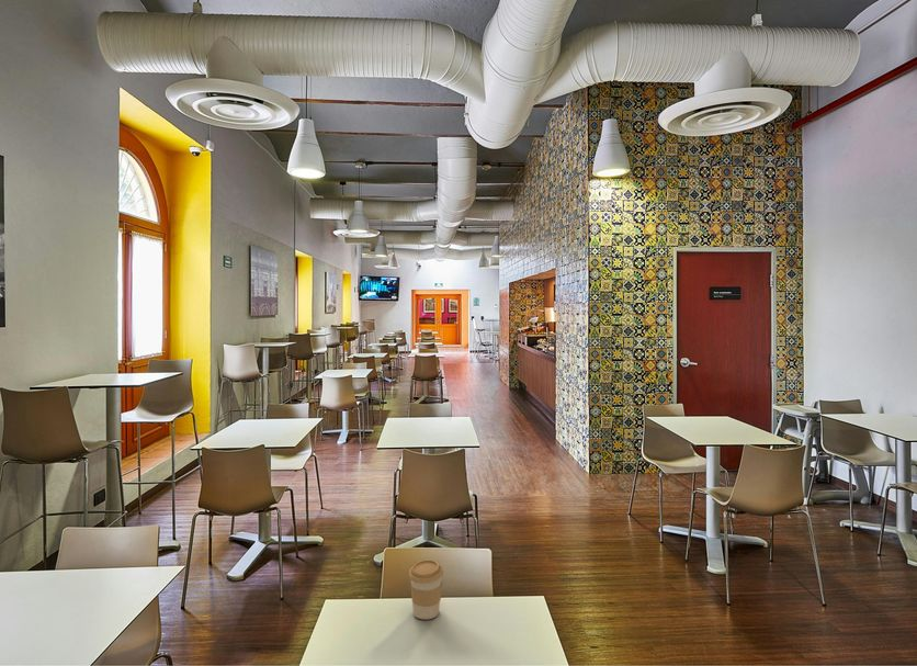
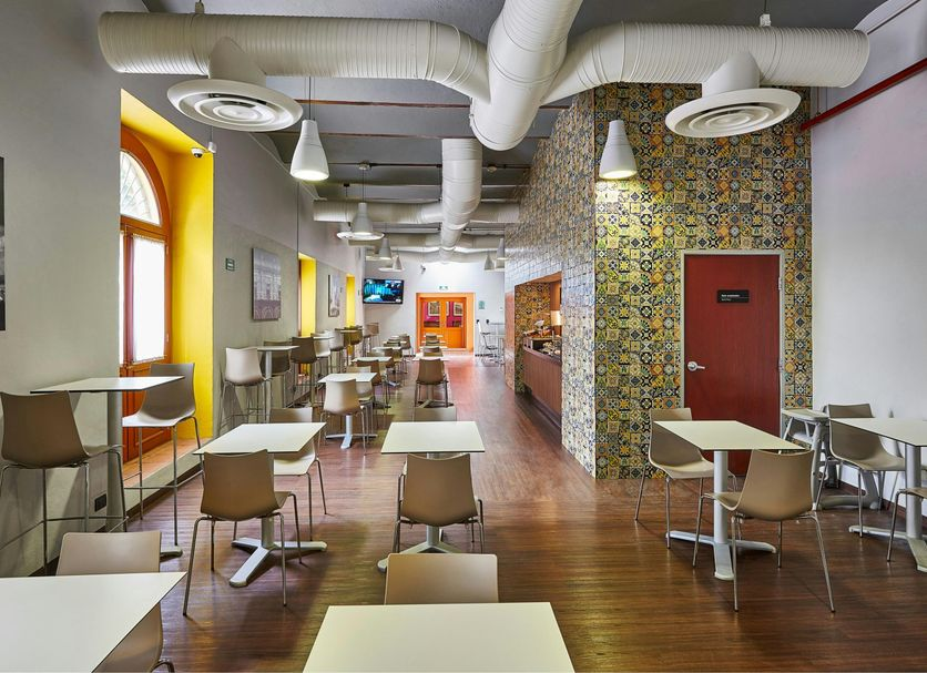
- coffee cup [408,558,444,620]
